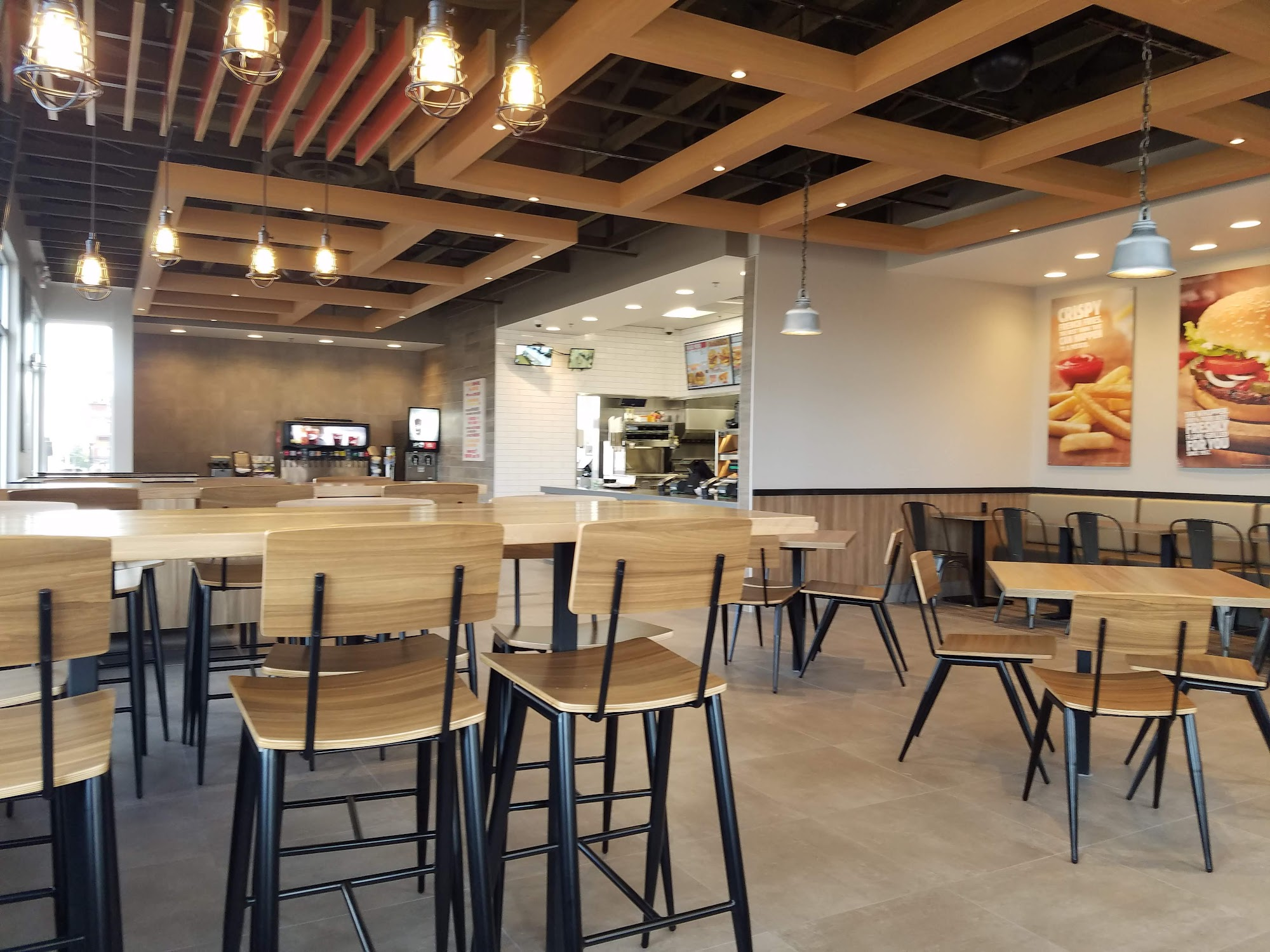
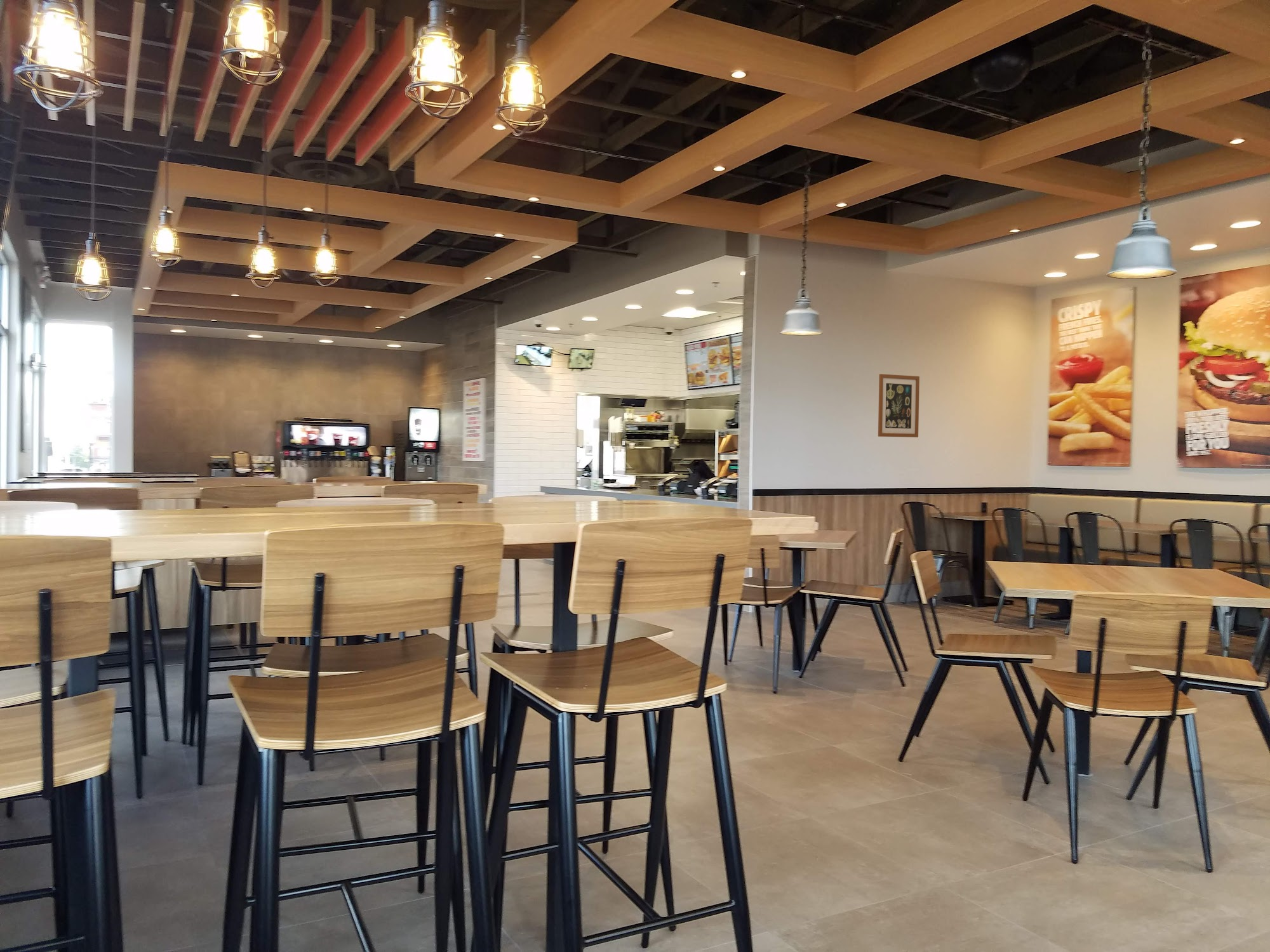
+ wall art [878,373,920,438]
